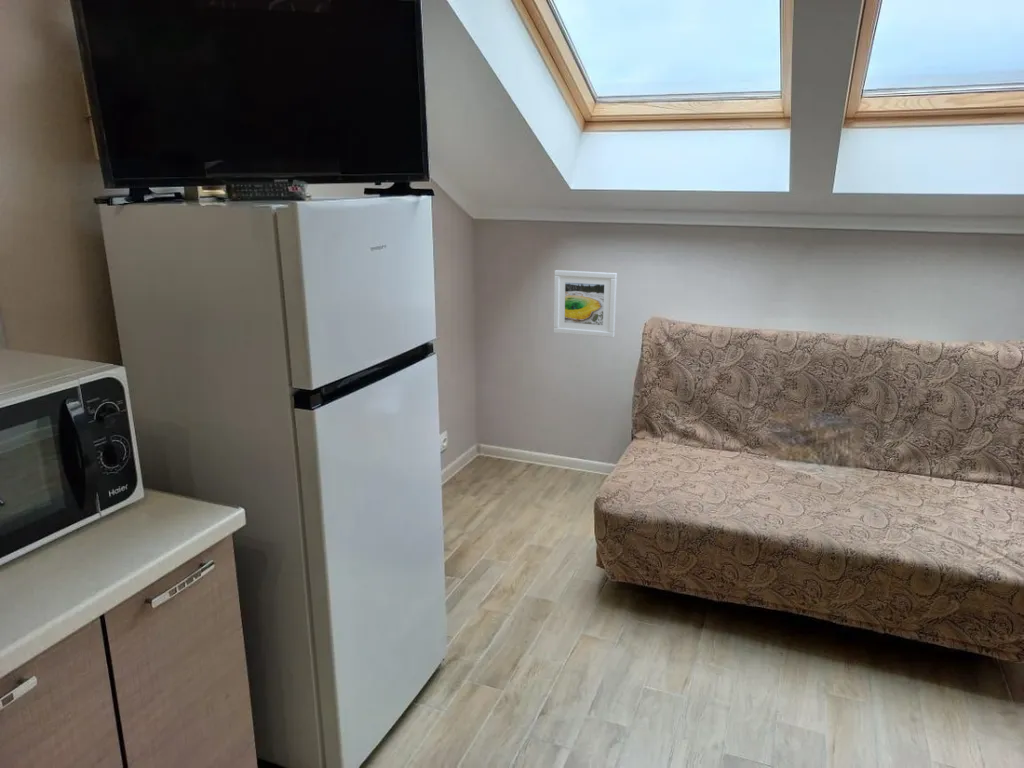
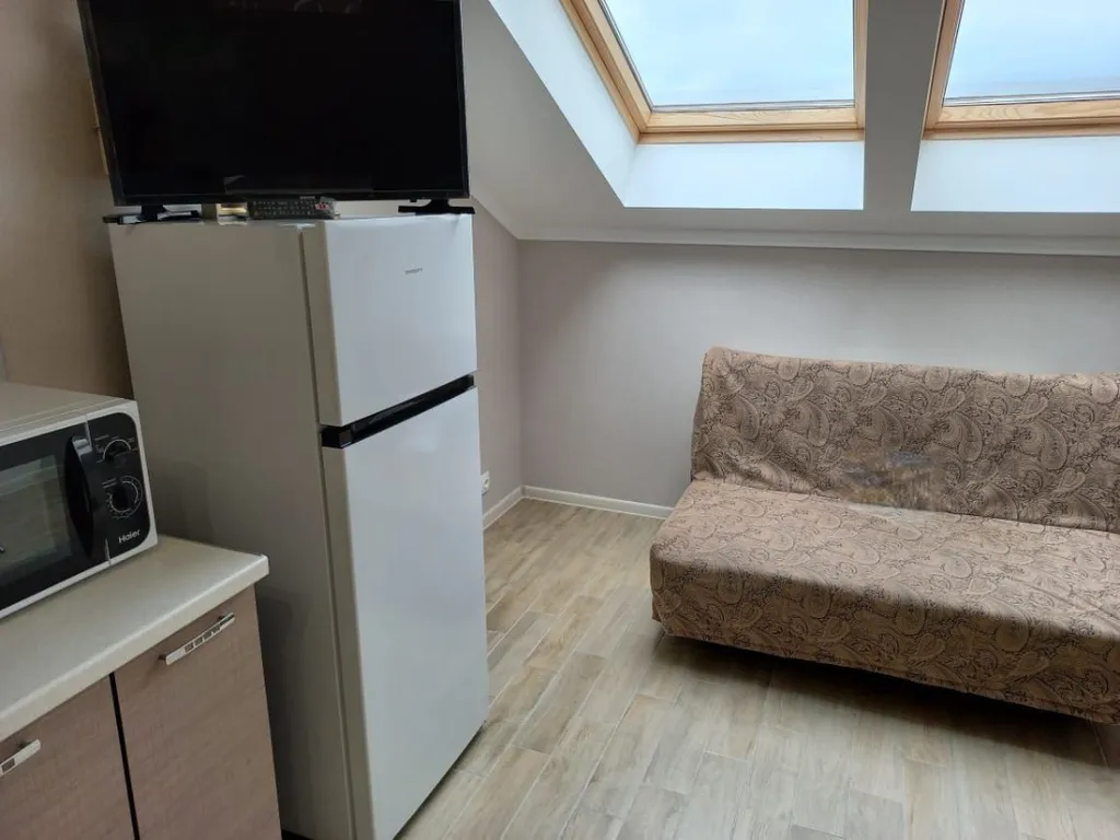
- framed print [553,269,618,339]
